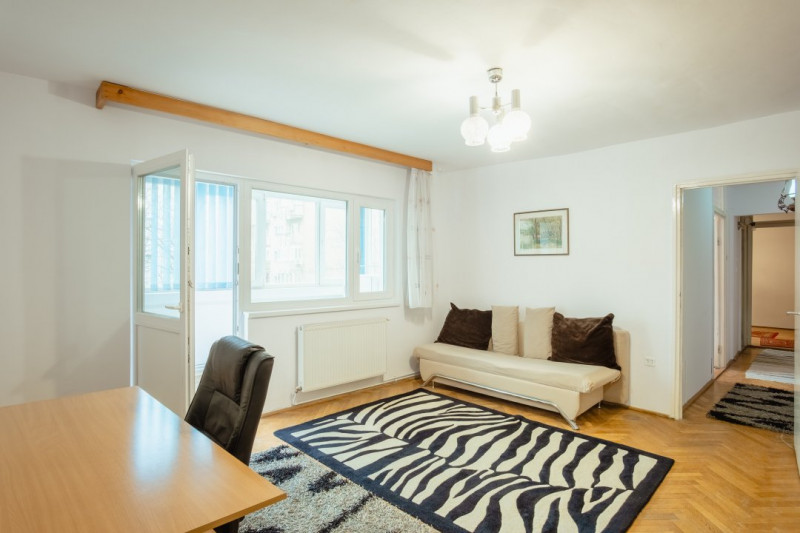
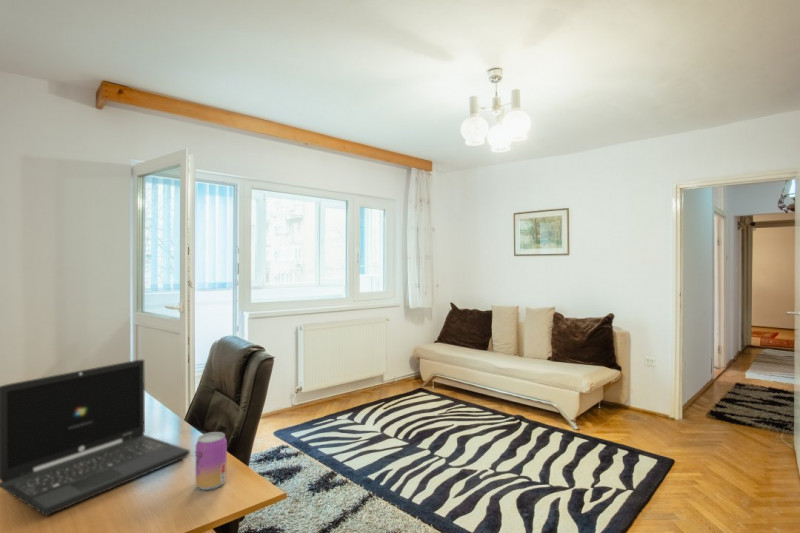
+ beverage can [195,431,228,491]
+ laptop [0,359,191,516]
